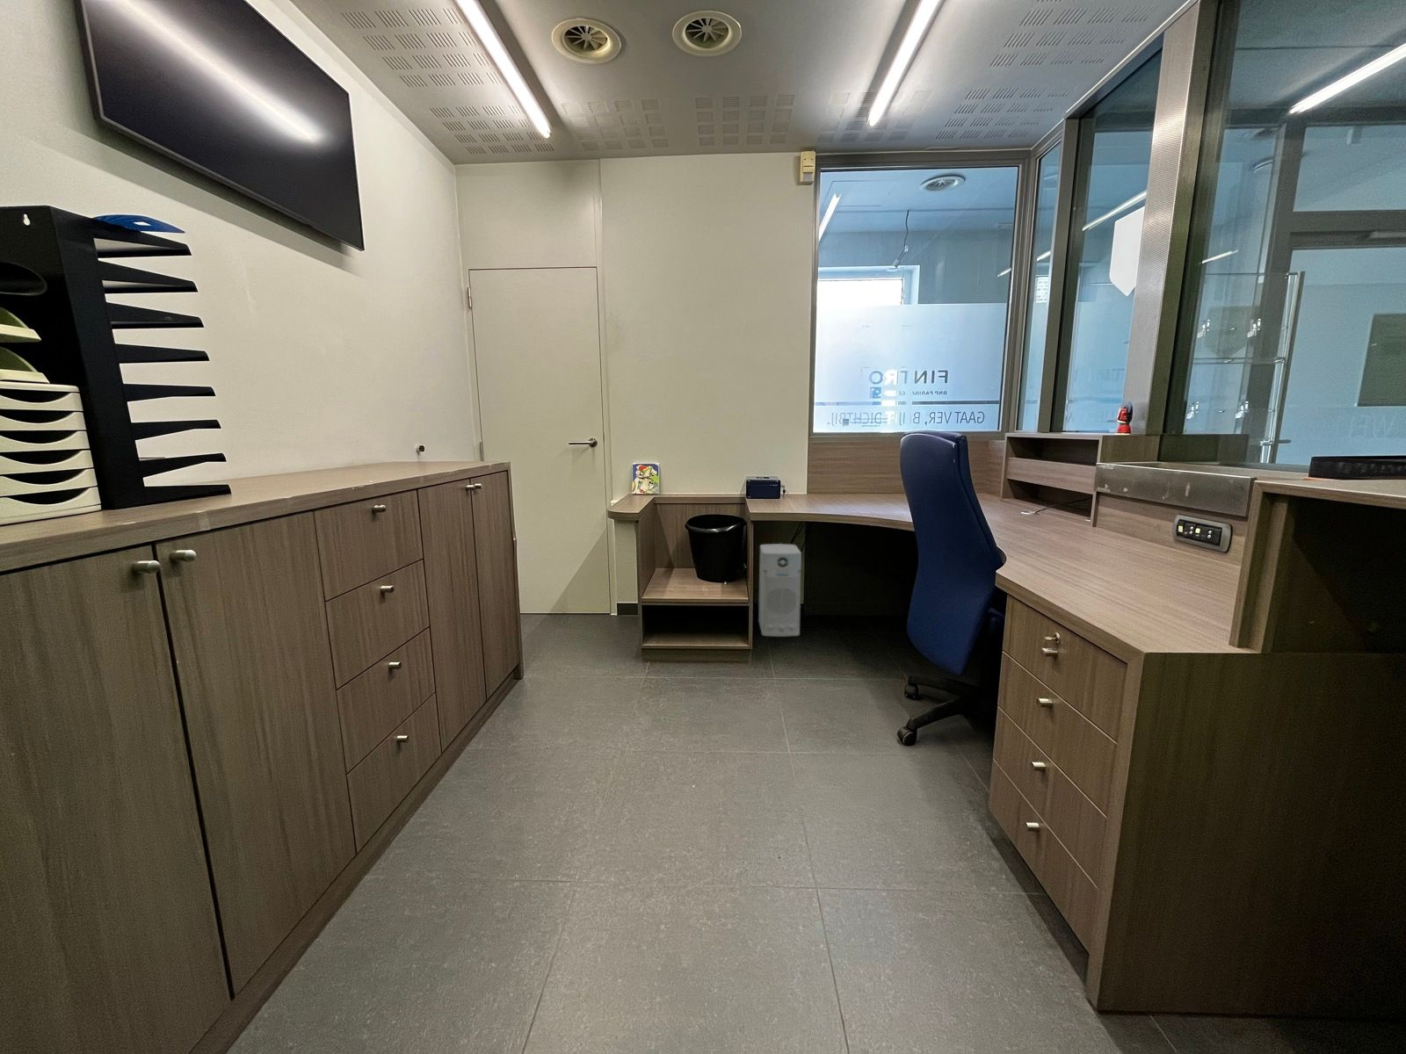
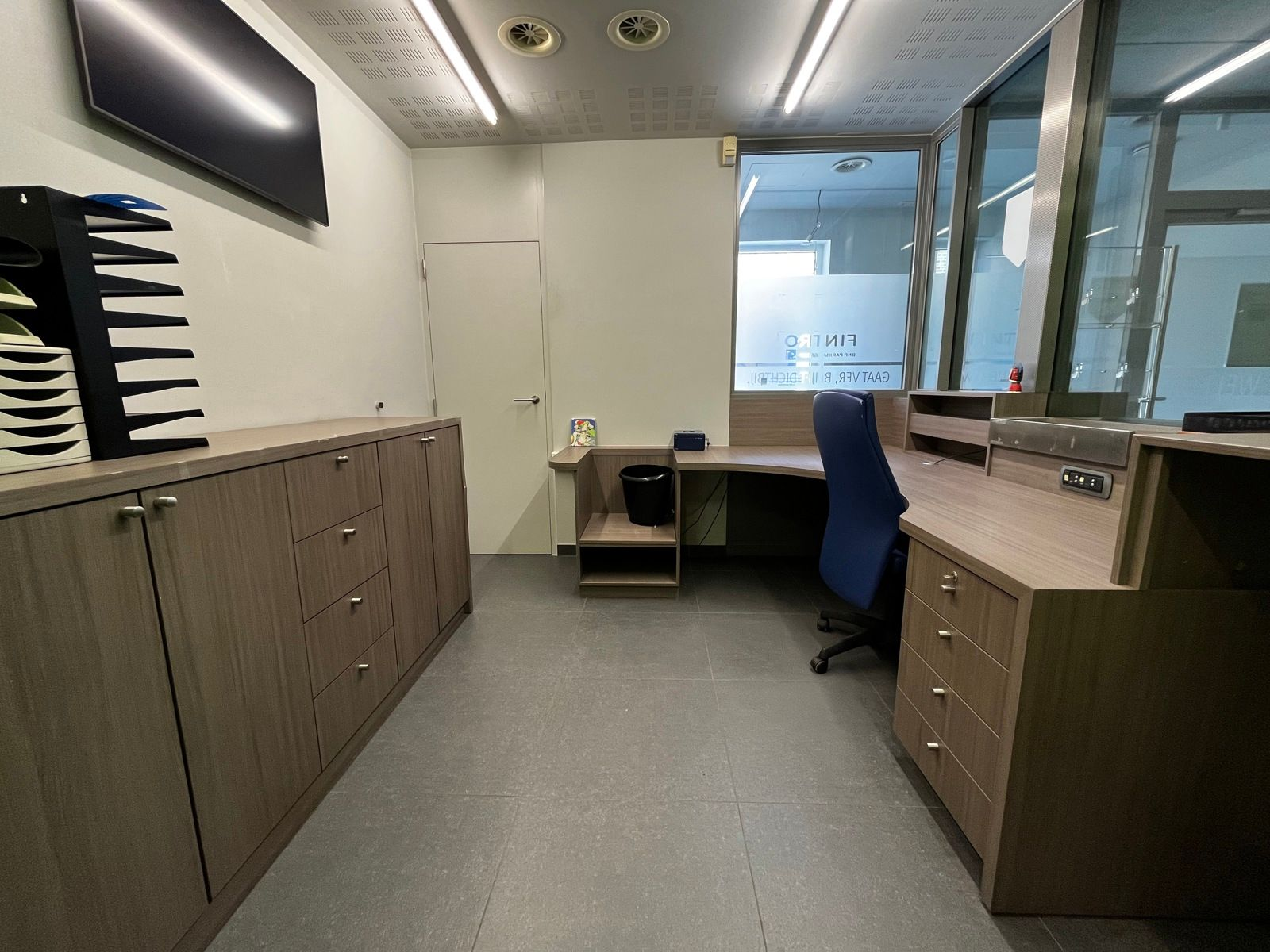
- air purifier [757,542,803,638]
